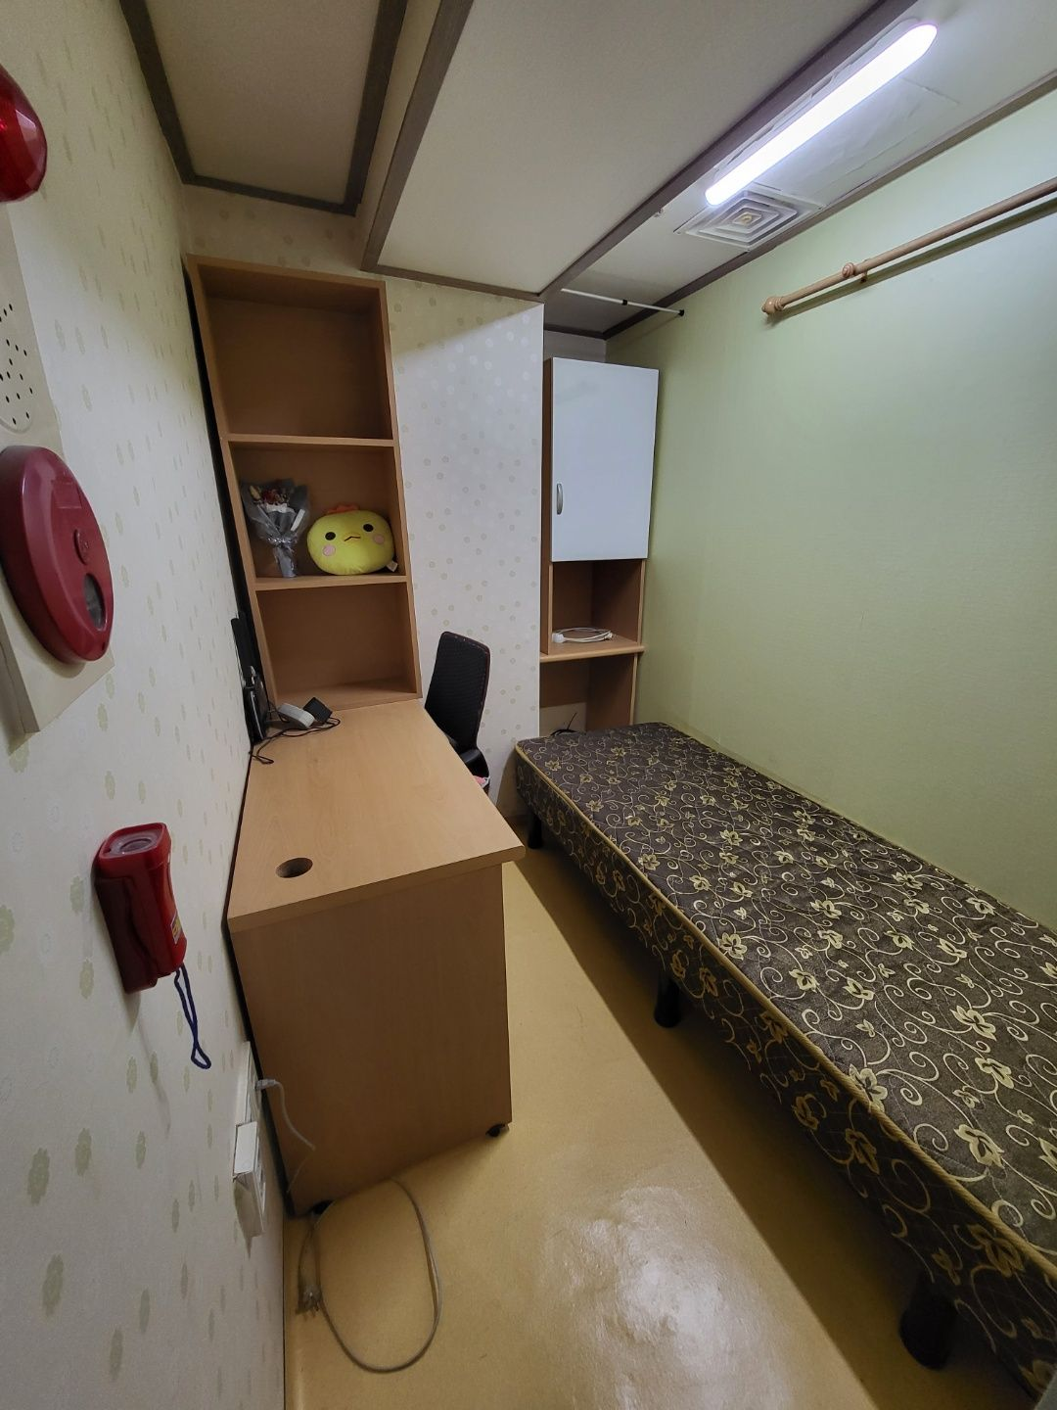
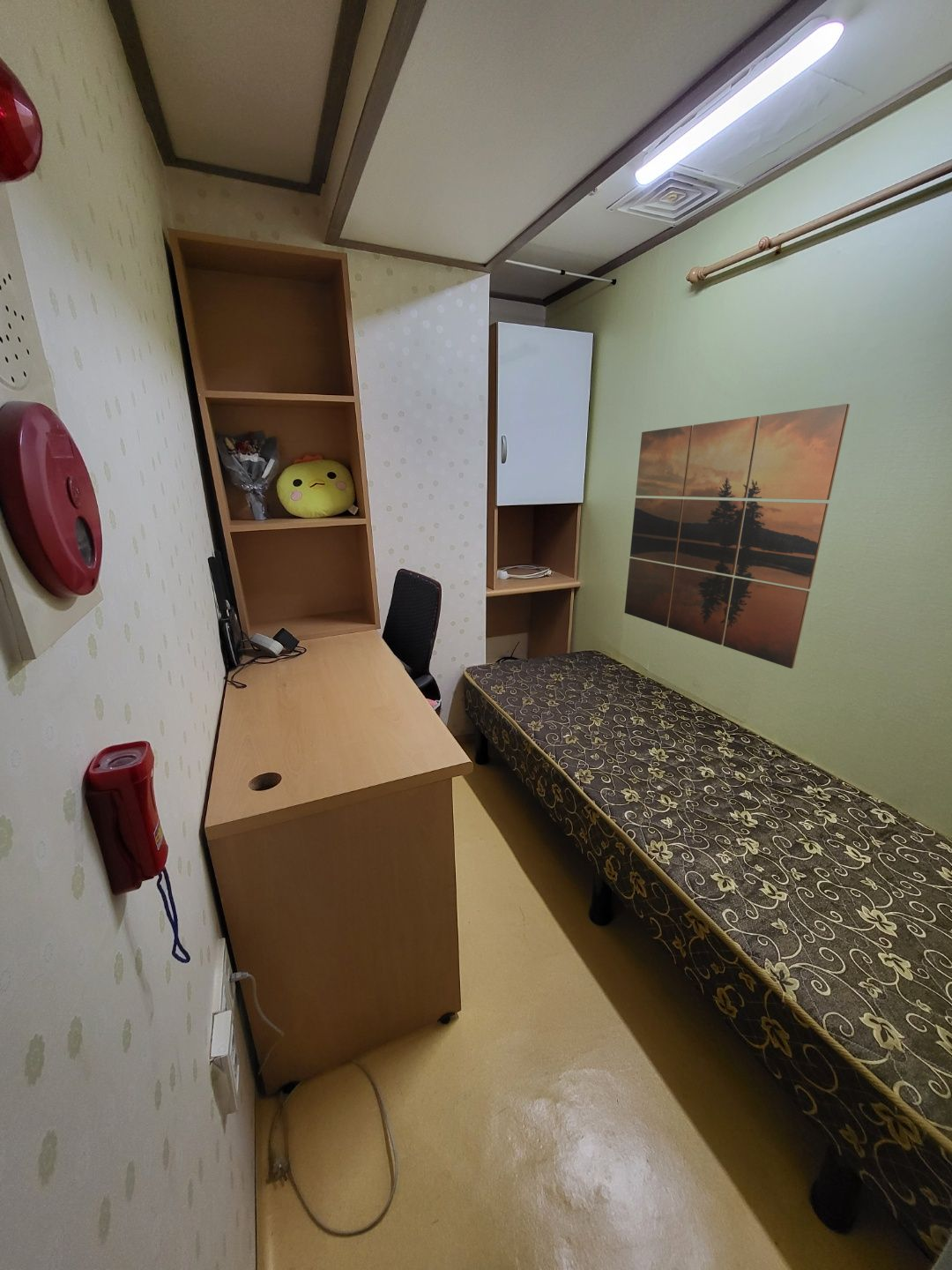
+ wall art [624,403,851,669]
